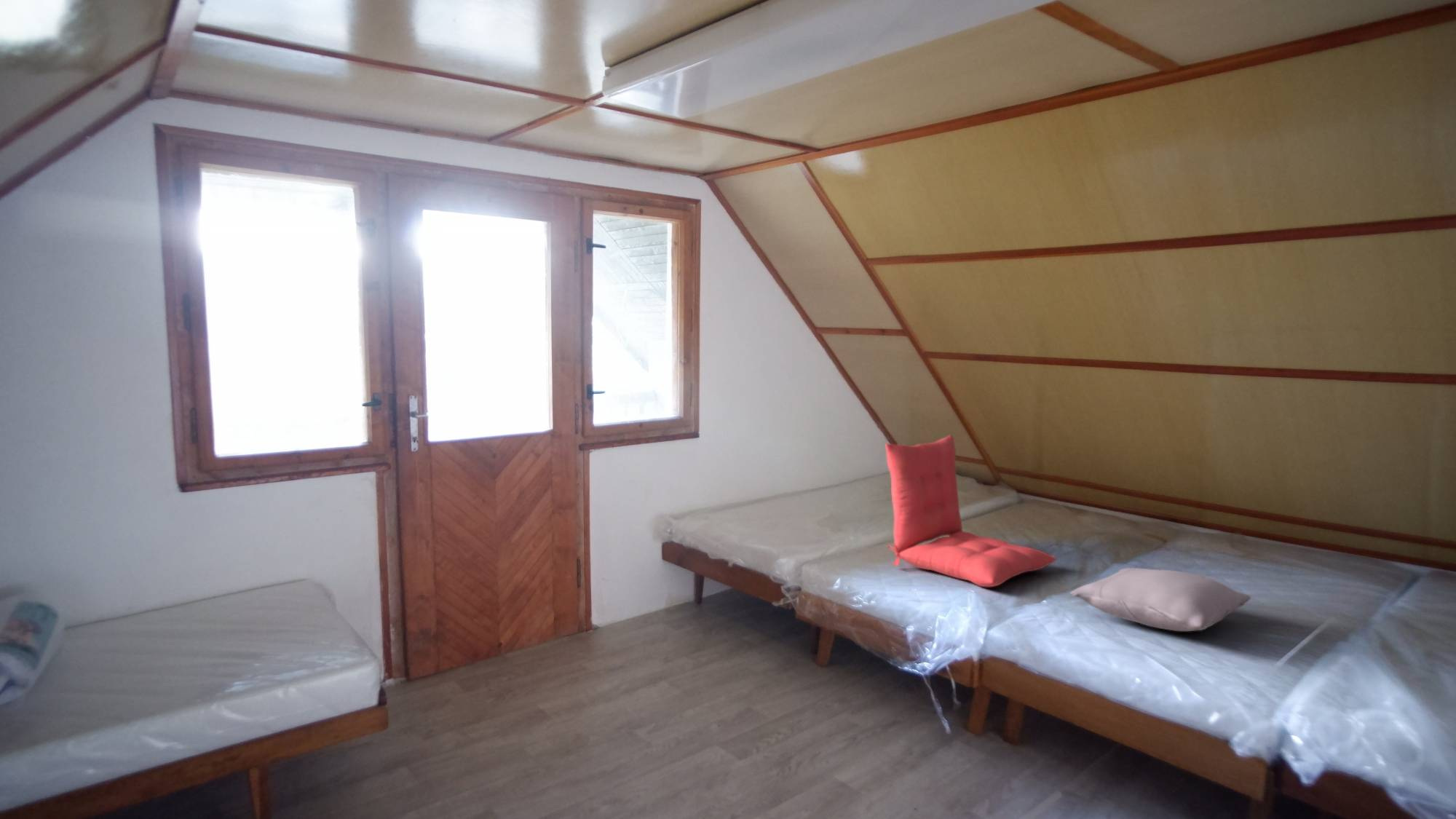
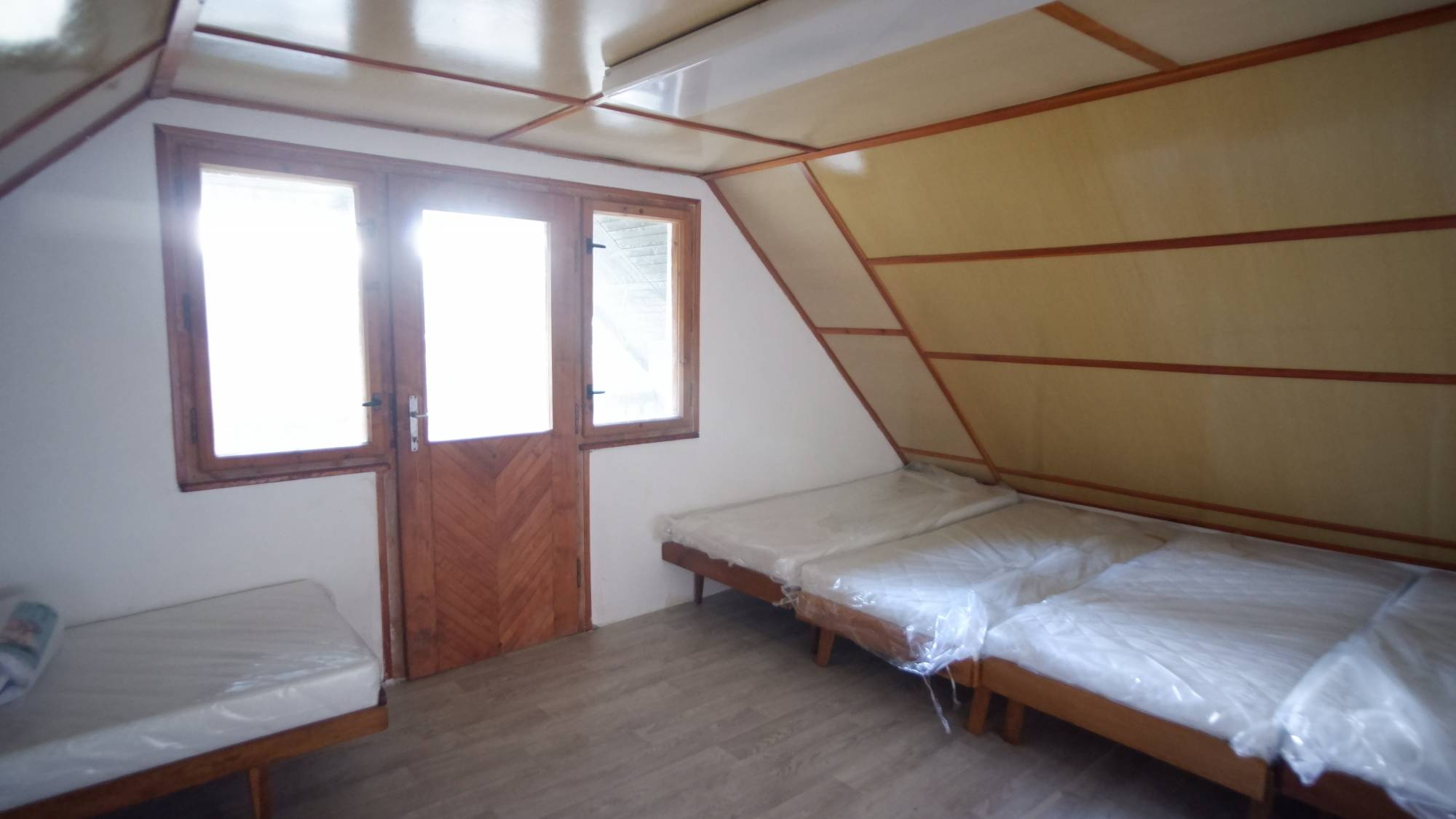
- seat cushion [885,434,1058,587]
- pillow [1069,567,1251,632]
